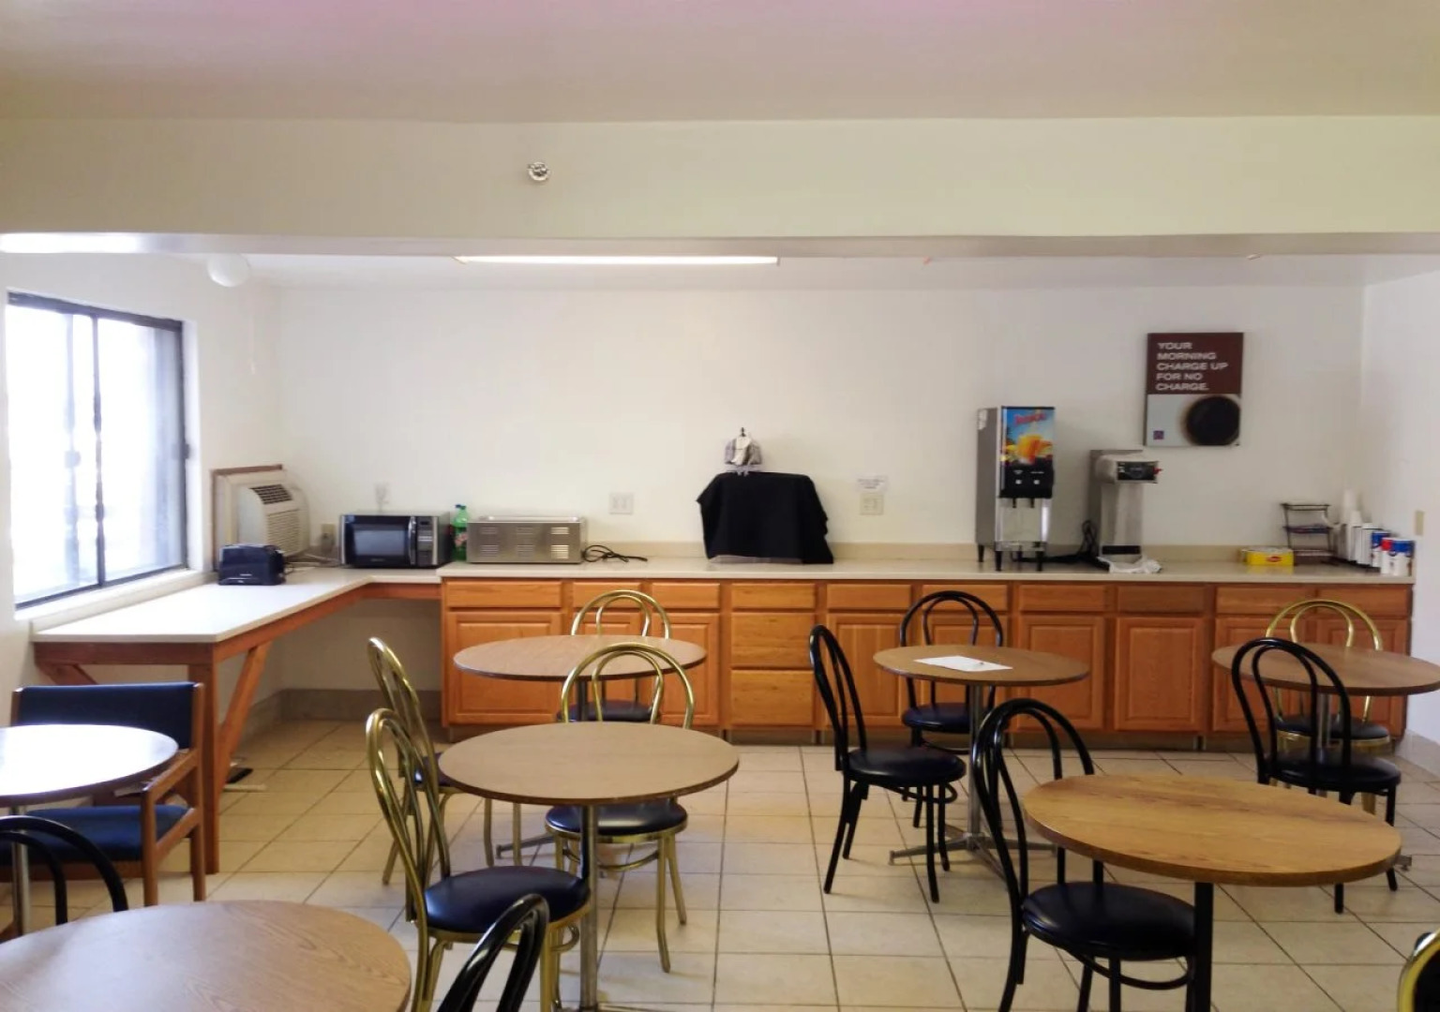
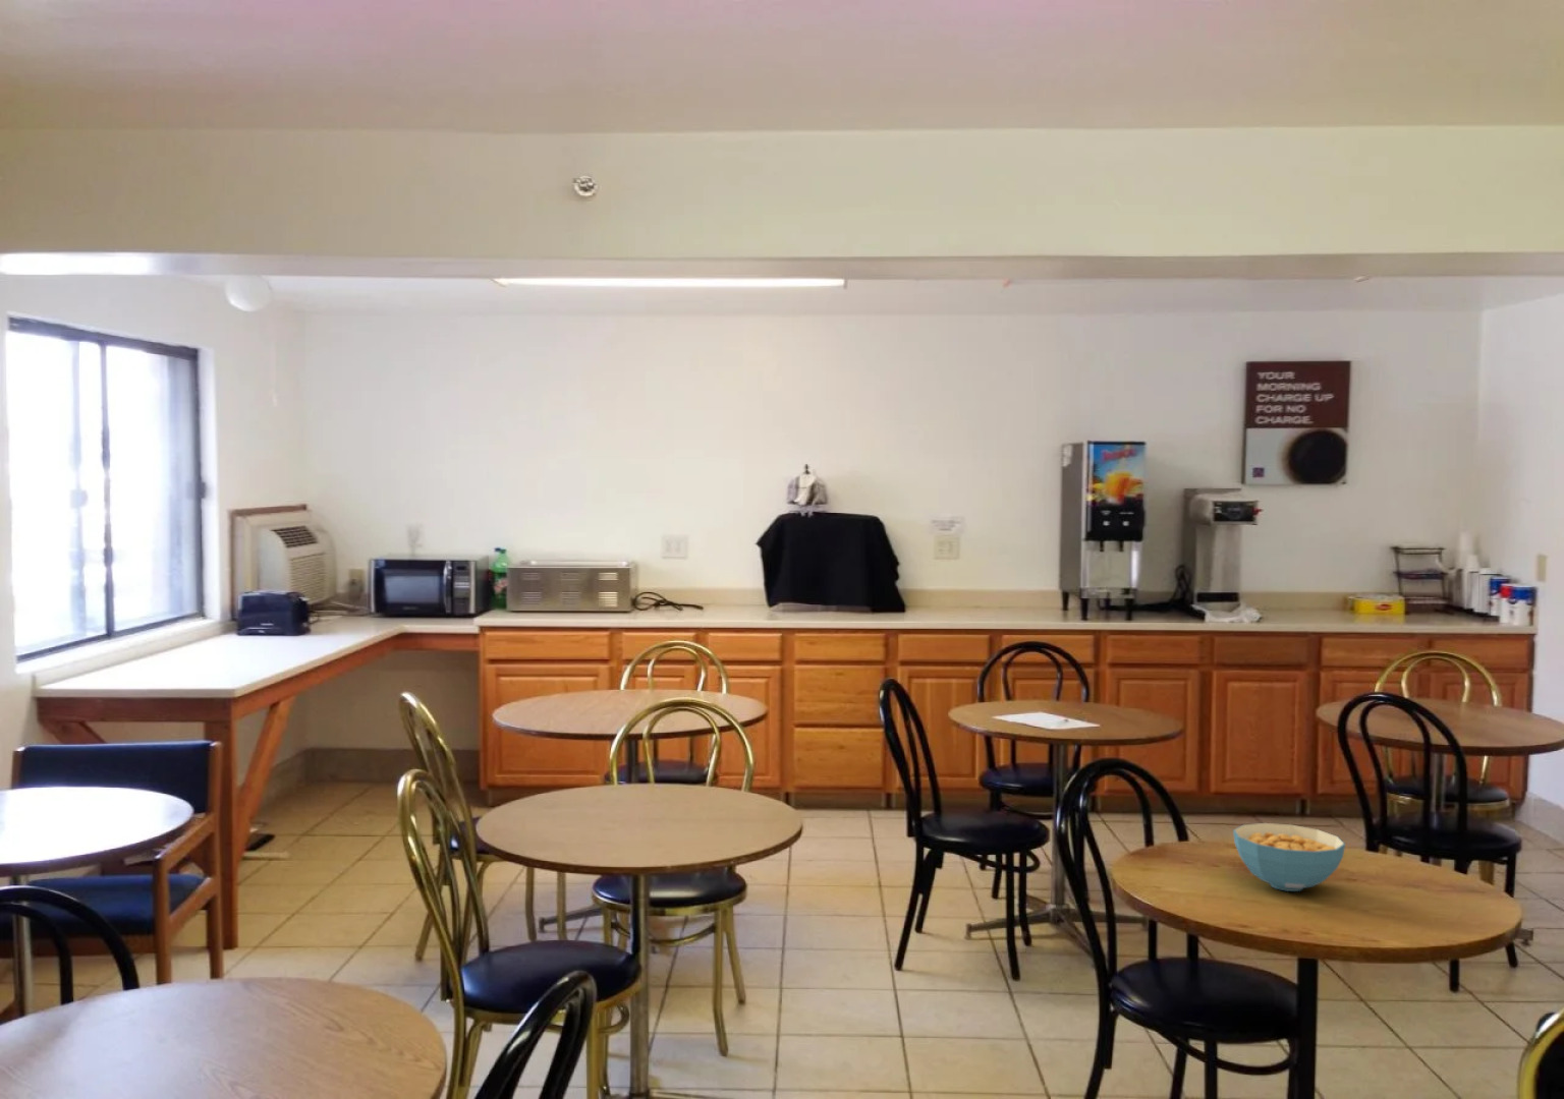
+ cereal bowl [1232,822,1346,892]
